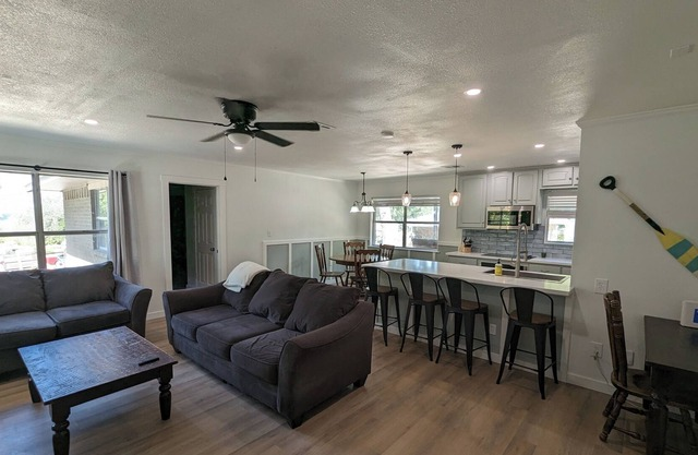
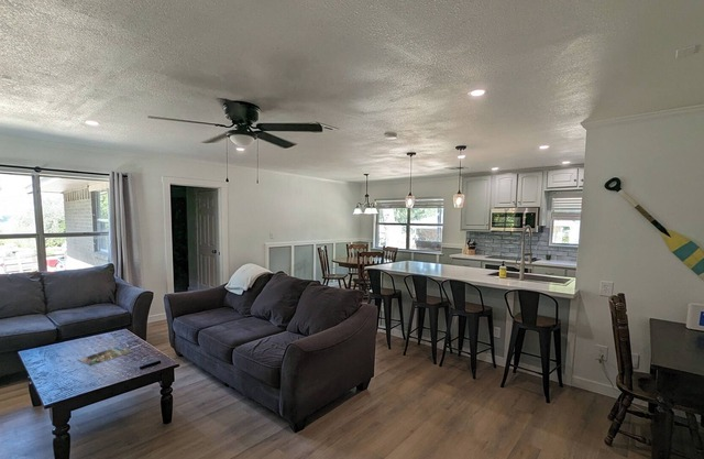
+ magazine [78,346,133,367]
